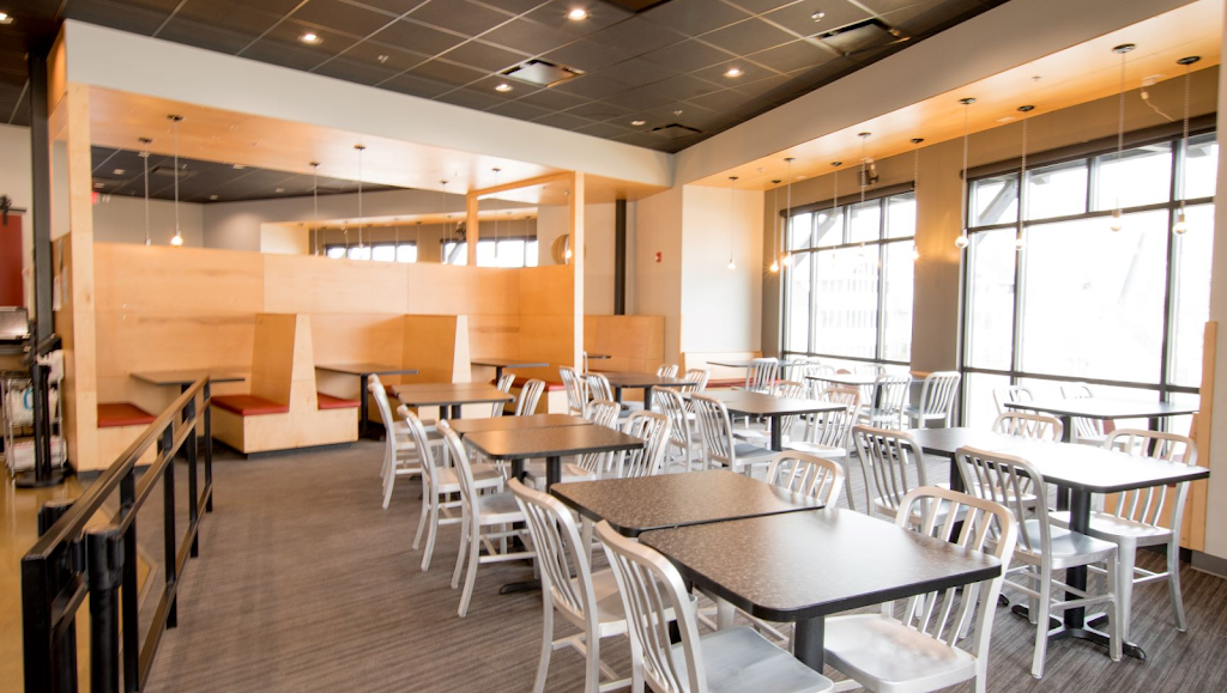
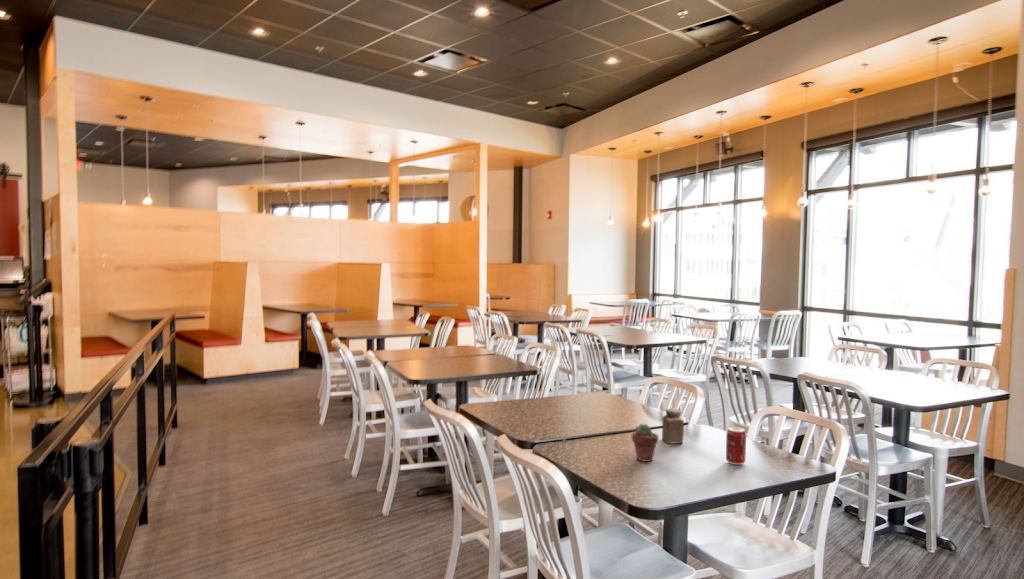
+ beverage can [725,426,747,466]
+ potted succulent [631,423,660,463]
+ salt shaker [661,407,685,444]
